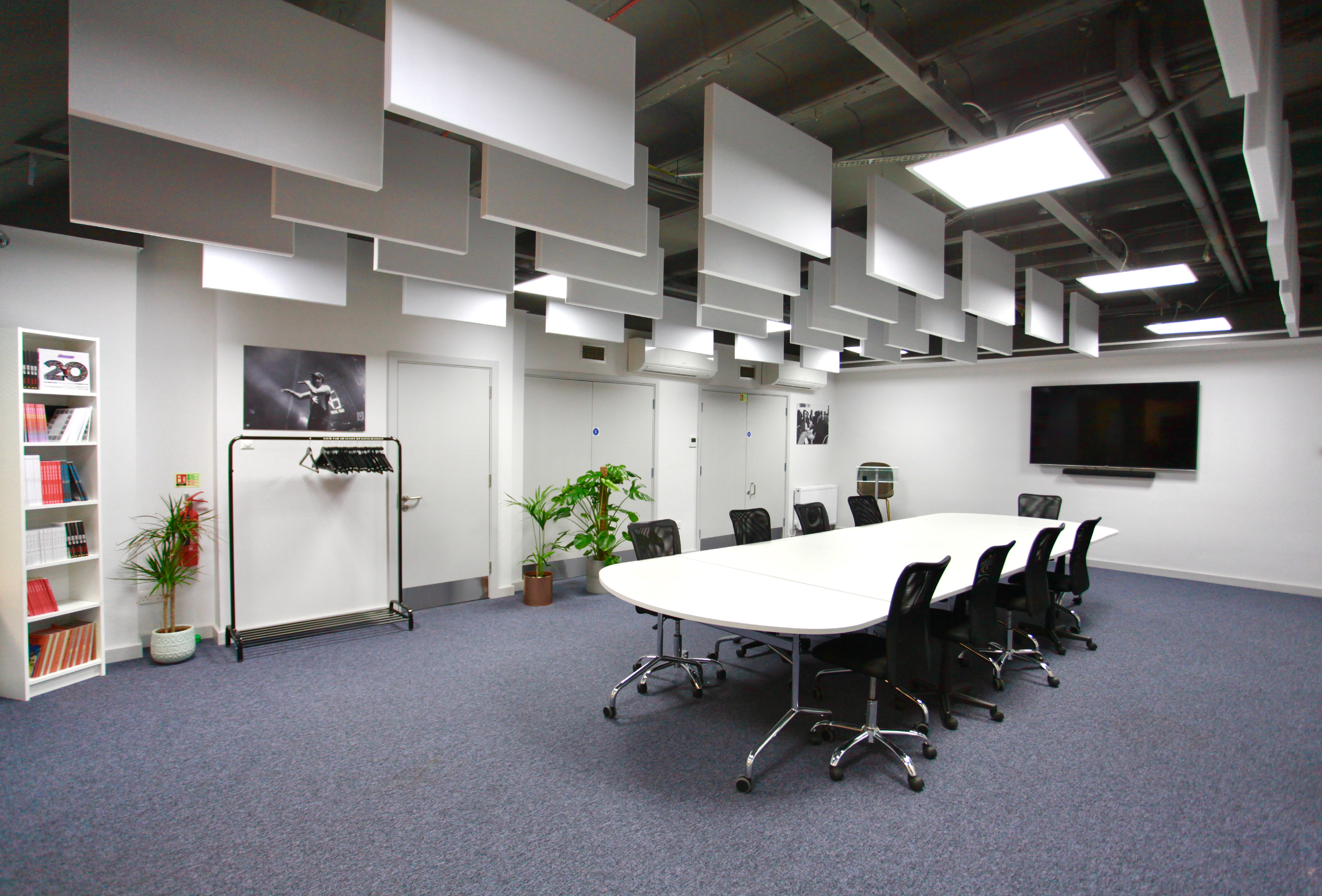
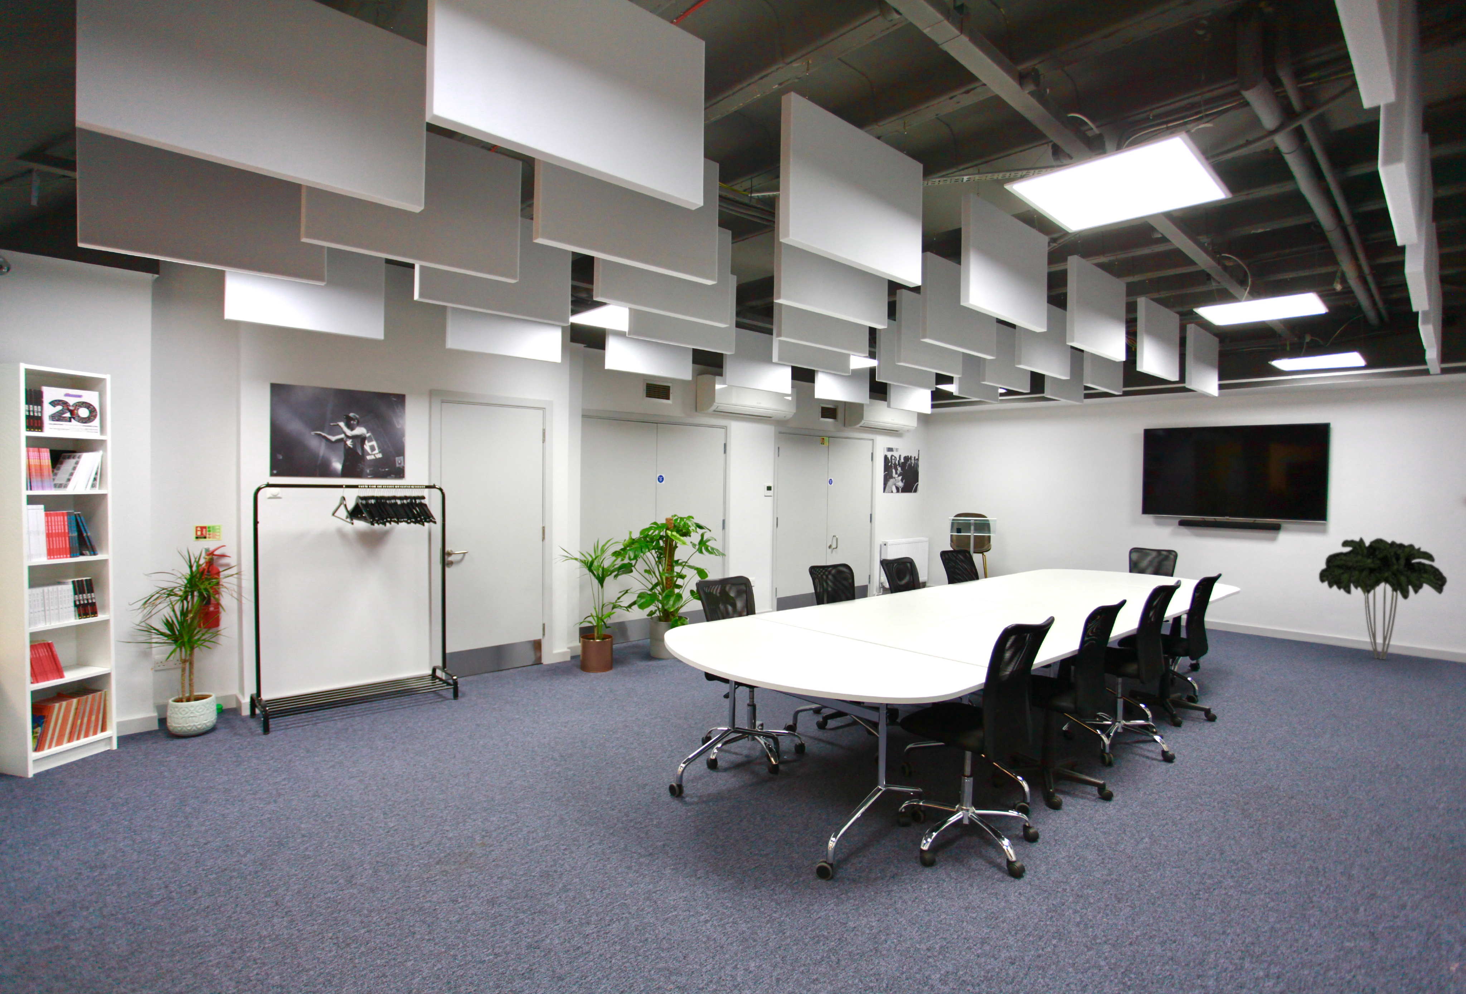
+ indoor plant [1319,537,1448,660]
